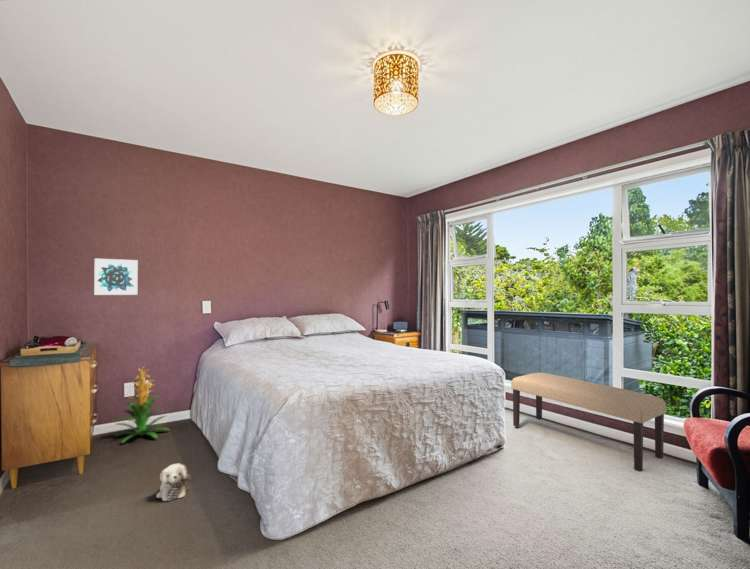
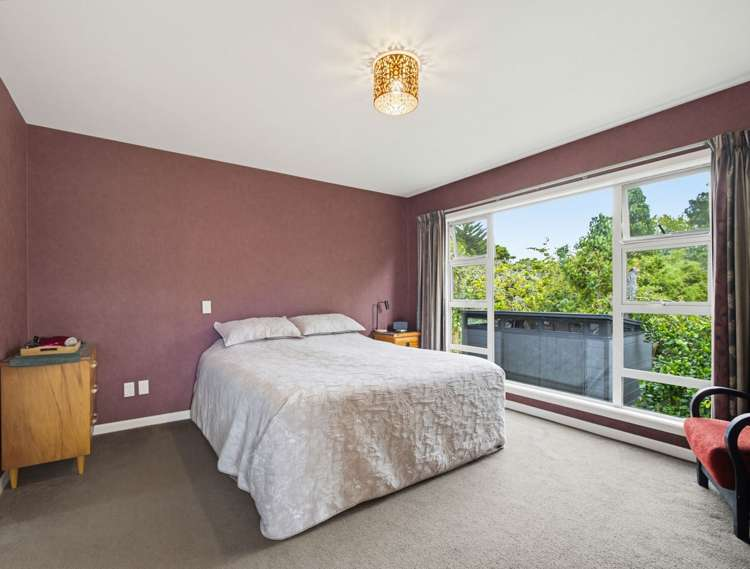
- wall art [93,257,139,296]
- plush toy [155,463,192,502]
- bench [510,372,667,472]
- indoor plant [112,363,171,444]
